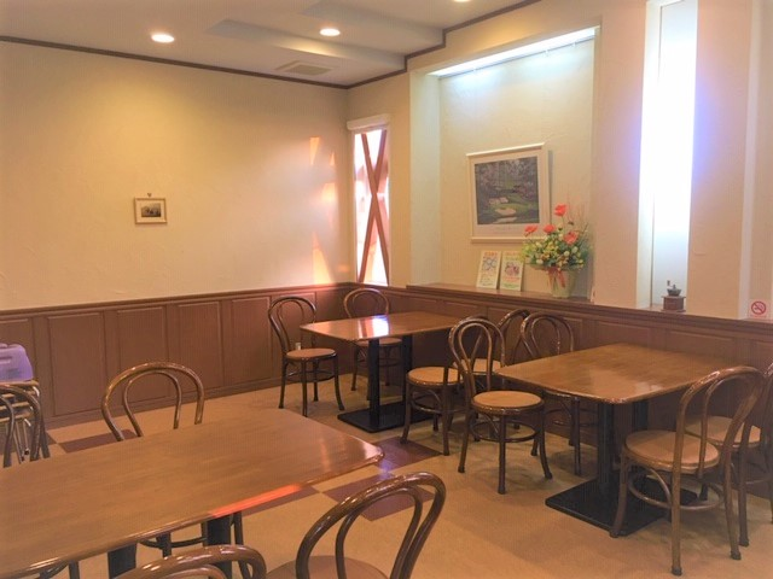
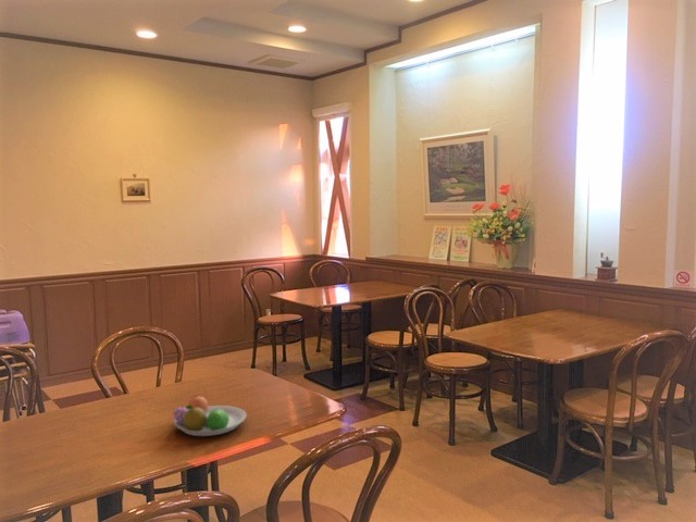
+ fruit bowl [172,394,248,437]
